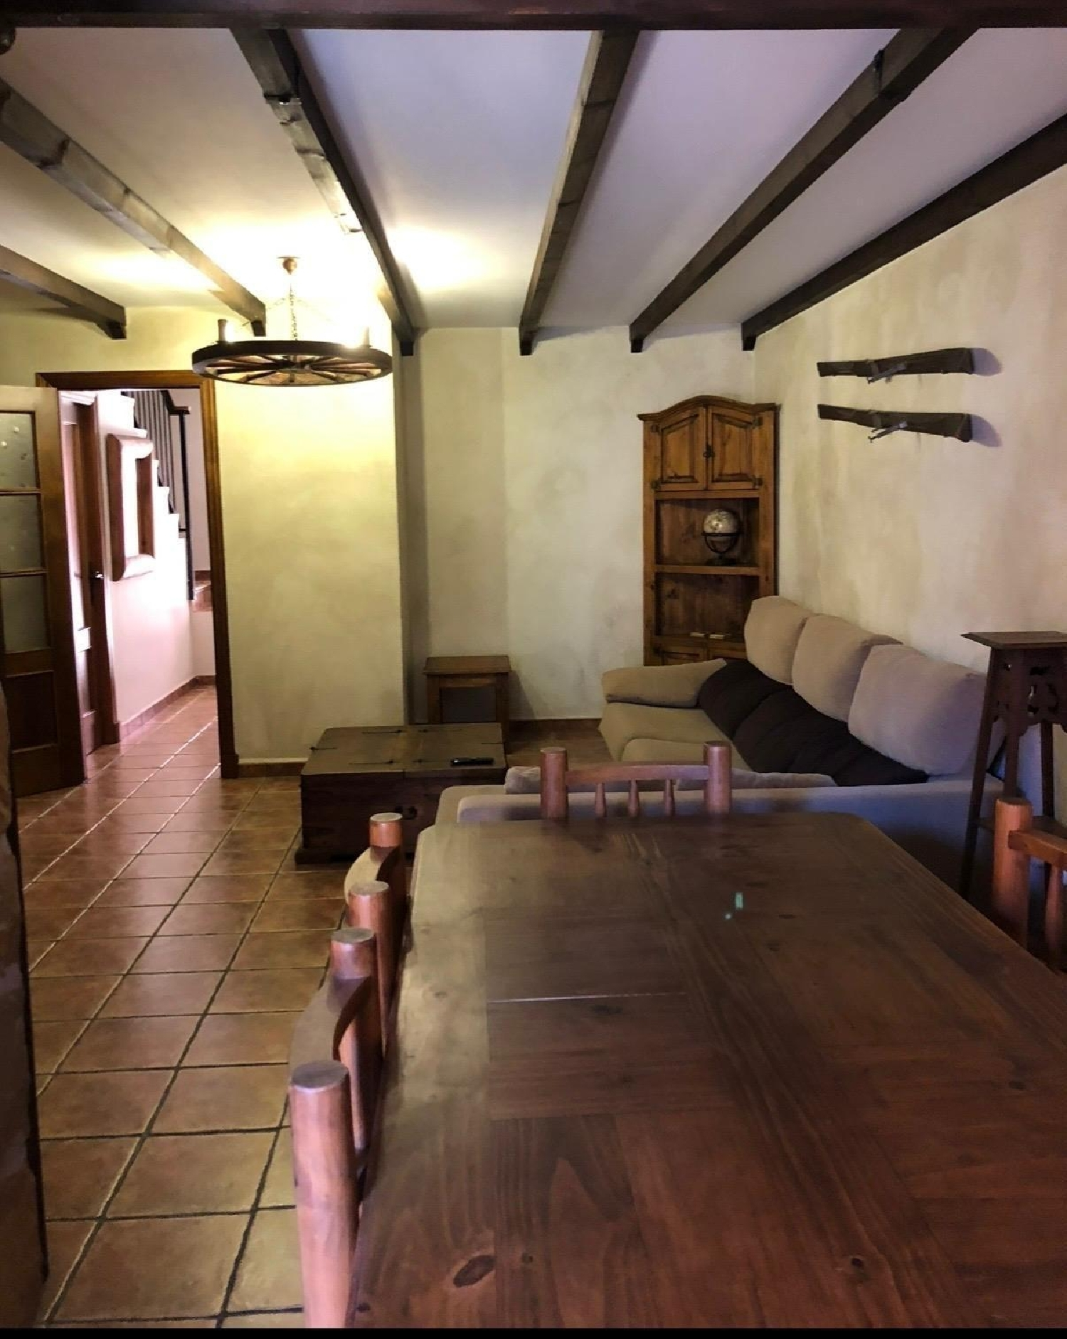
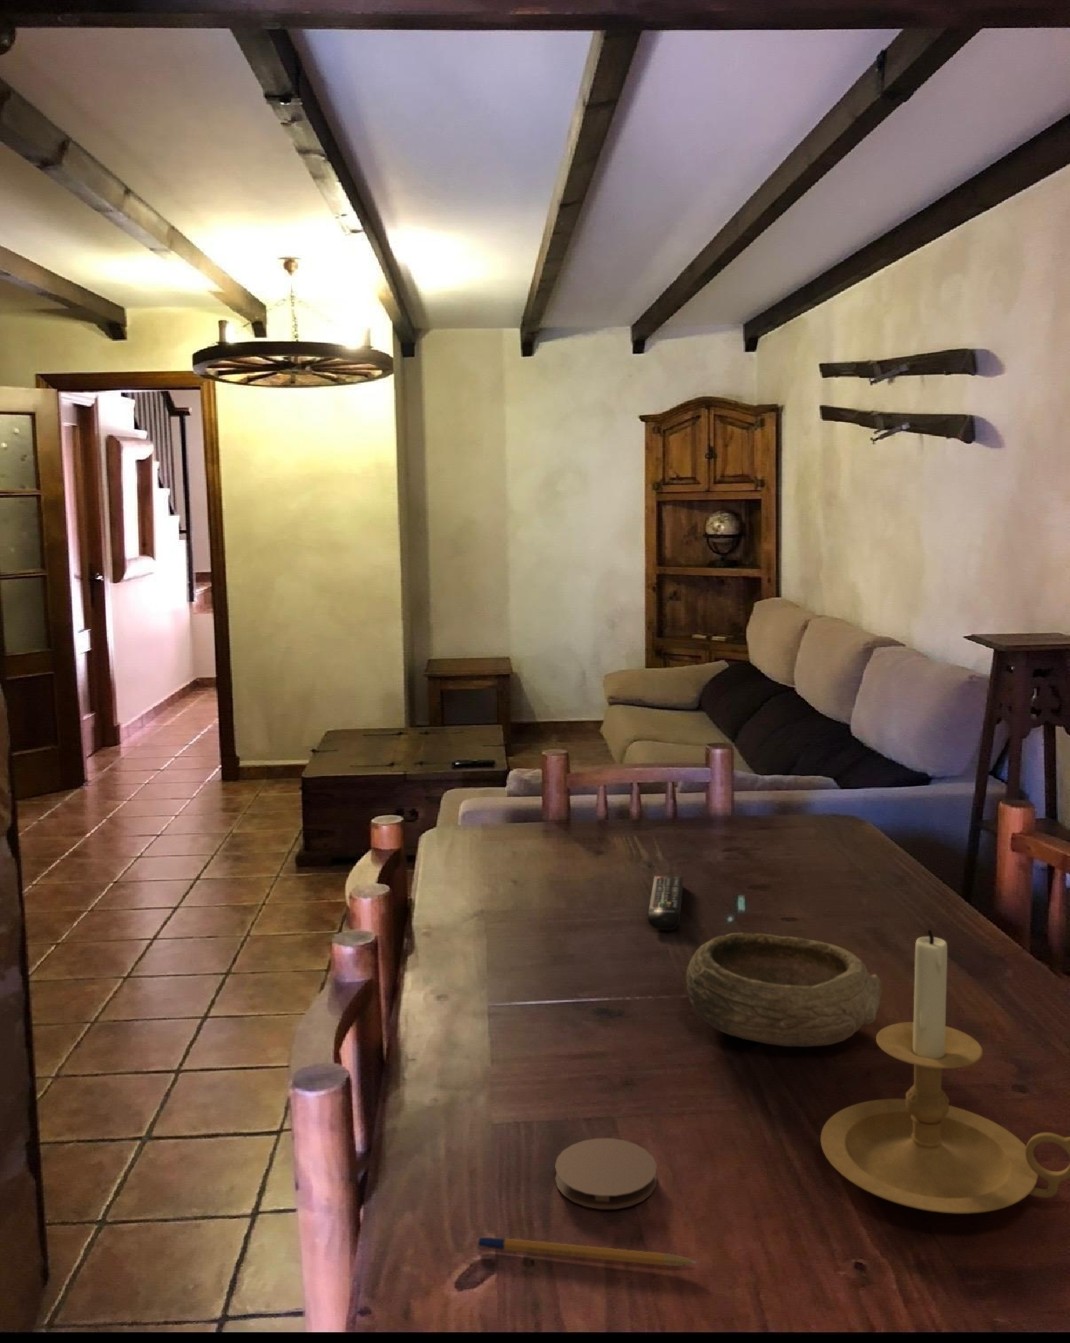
+ remote control [647,876,685,930]
+ coaster [555,1138,657,1210]
+ pencil [477,1237,698,1267]
+ candle holder [820,929,1070,1214]
+ bowl [686,932,883,1047]
